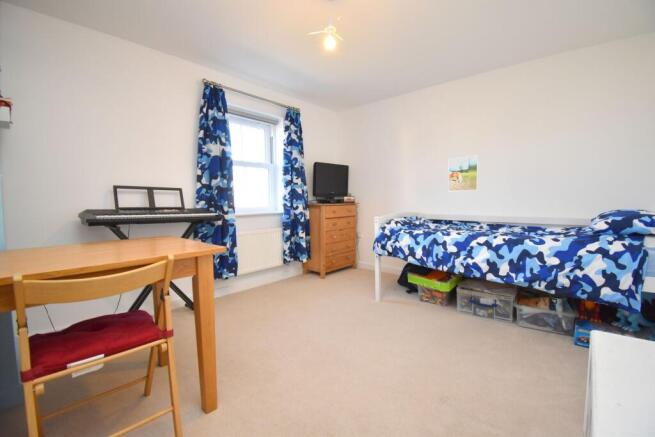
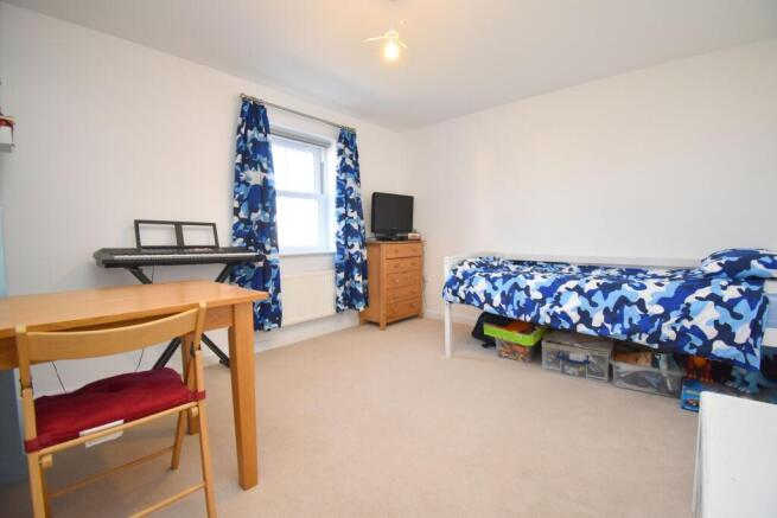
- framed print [447,155,480,192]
